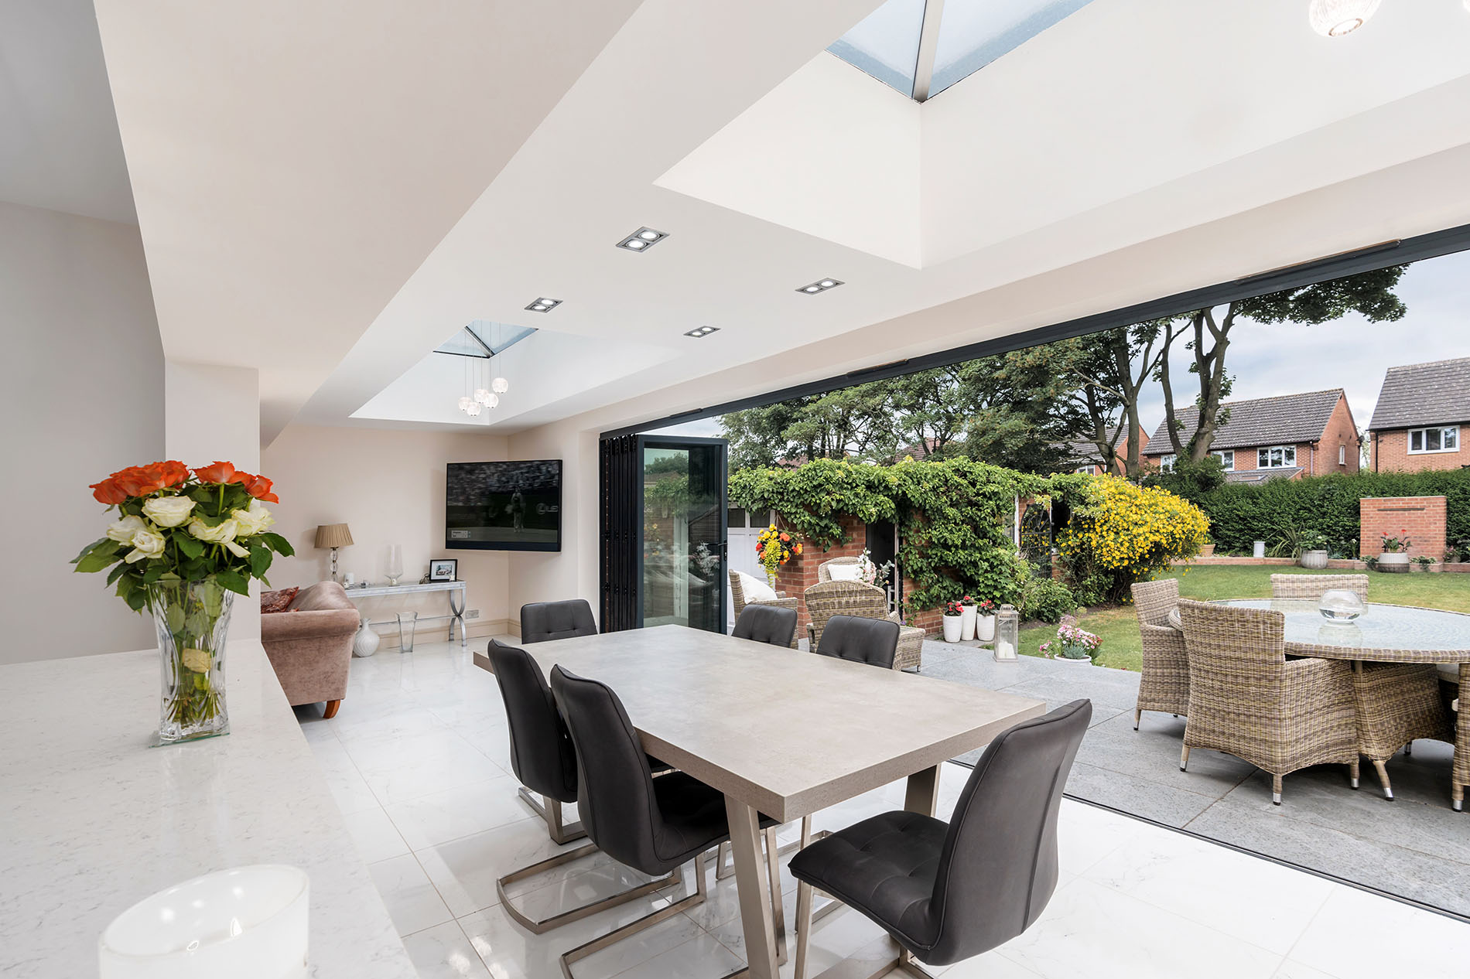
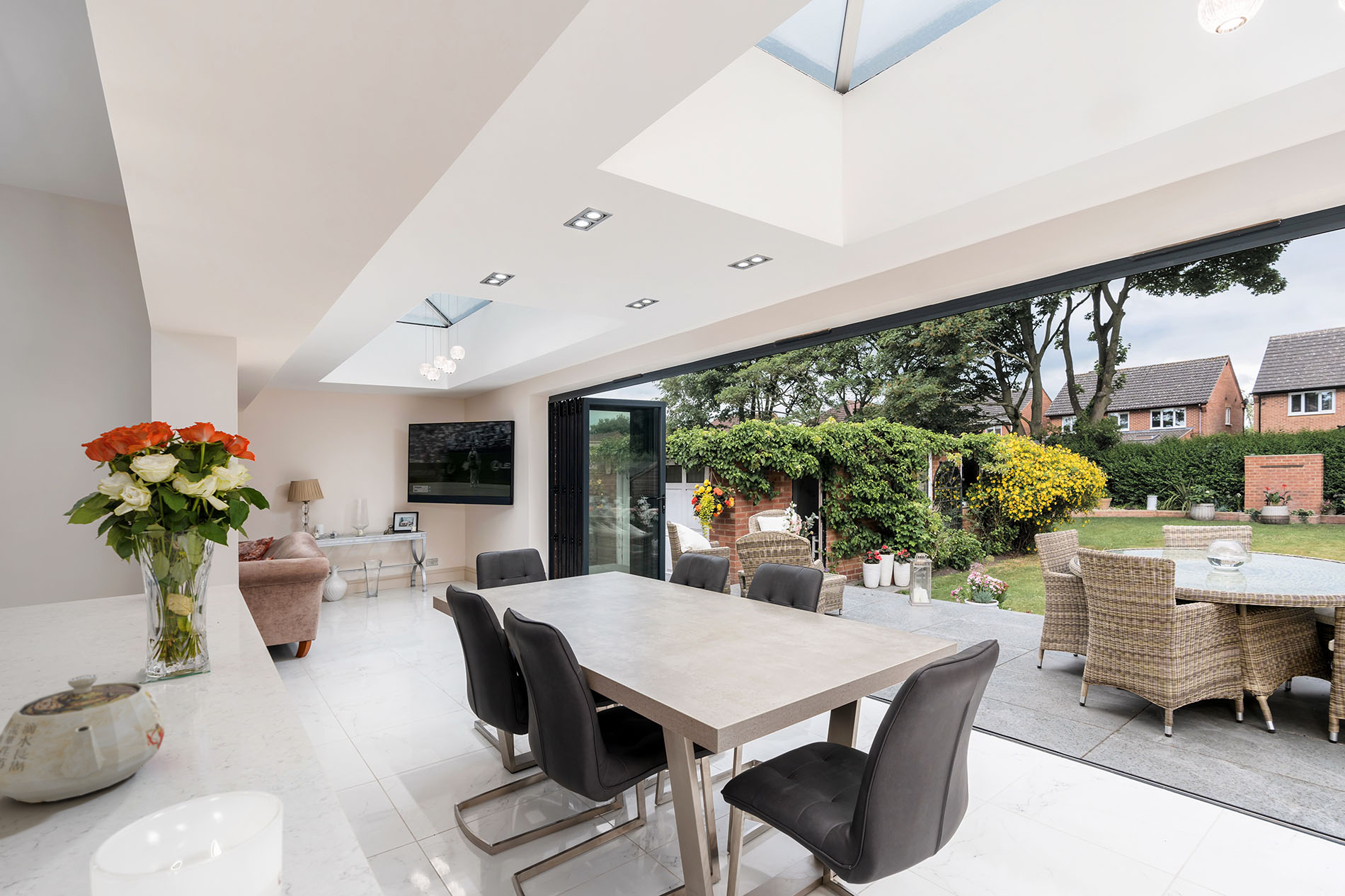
+ teapot [0,674,166,803]
